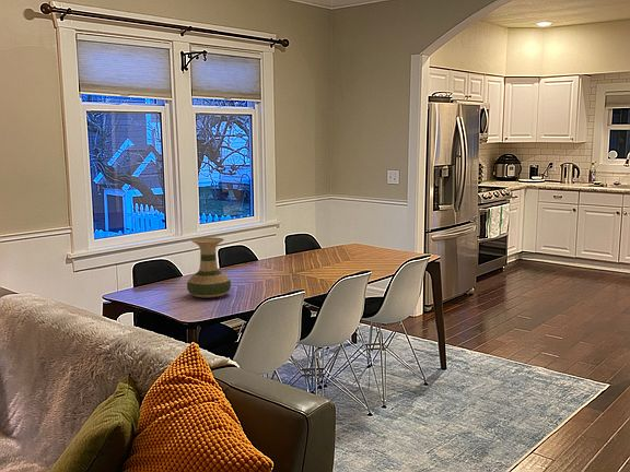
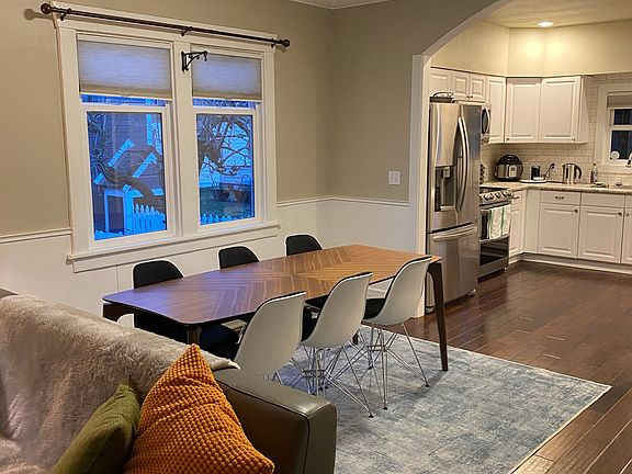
- vase [186,236,232,298]
